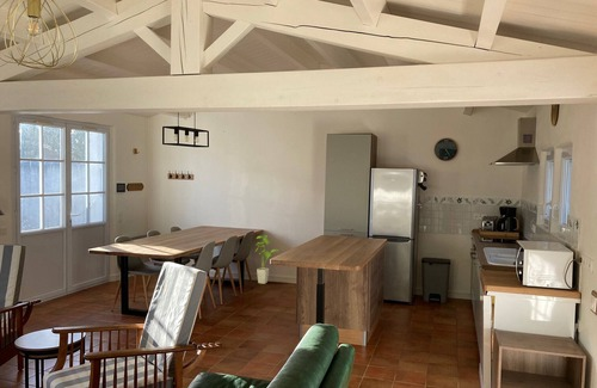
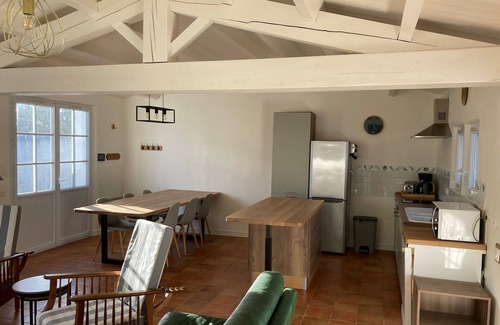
- house plant [254,234,282,285]
